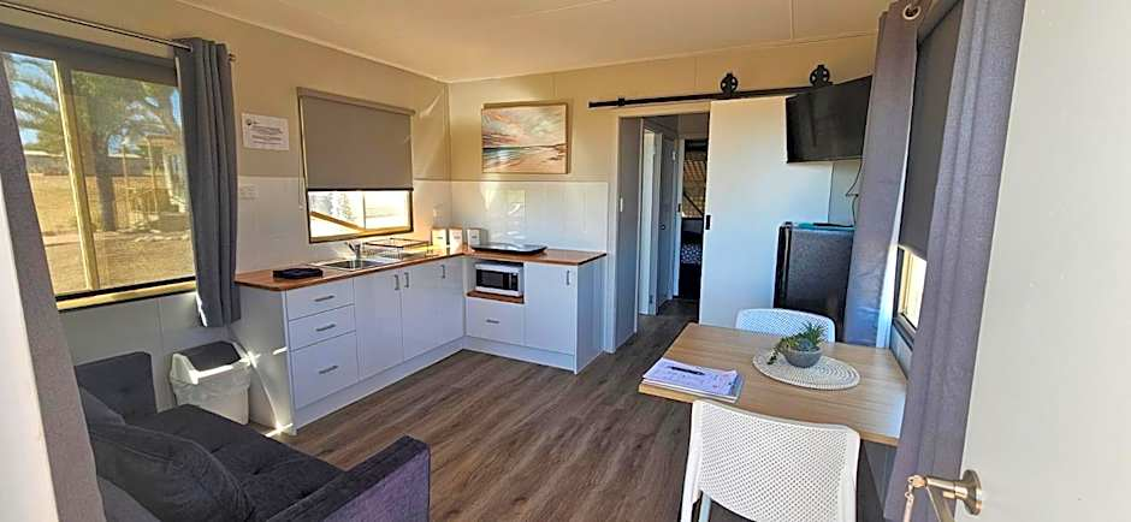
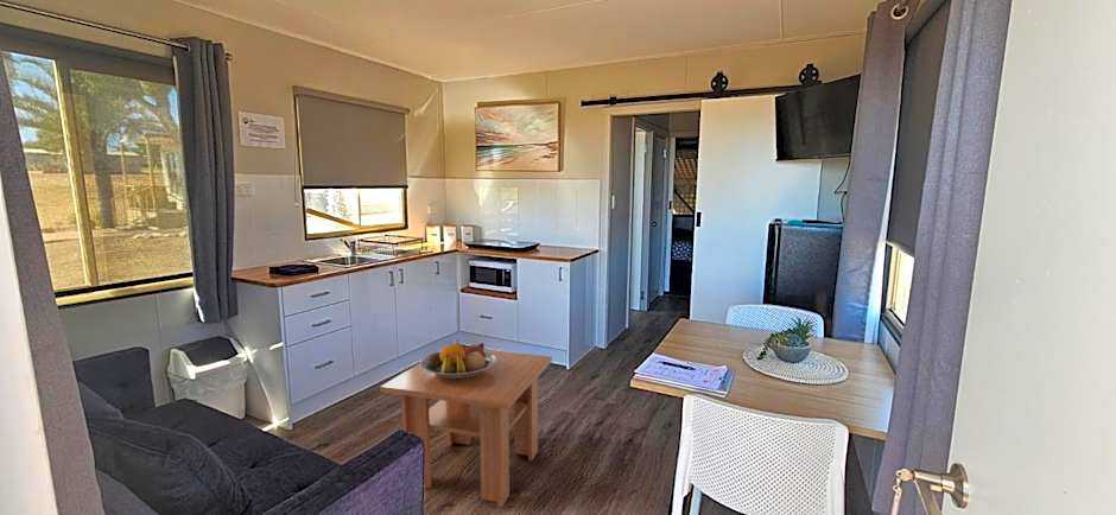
+ fruit bowl [419,339,496,380]
+ coffee table [379,346,553,509]
